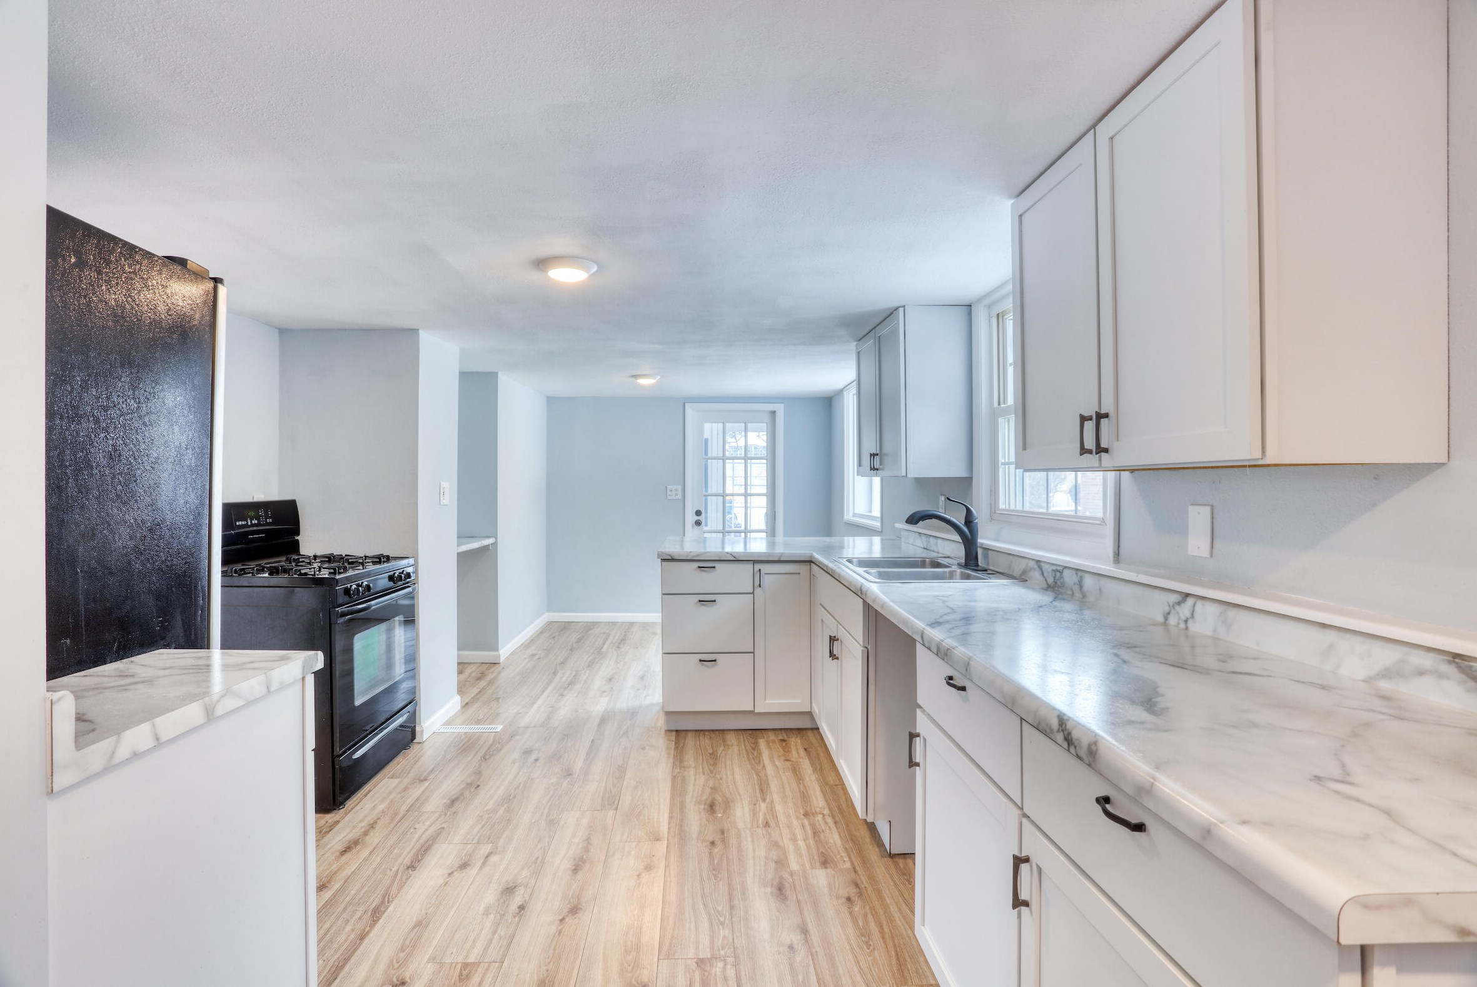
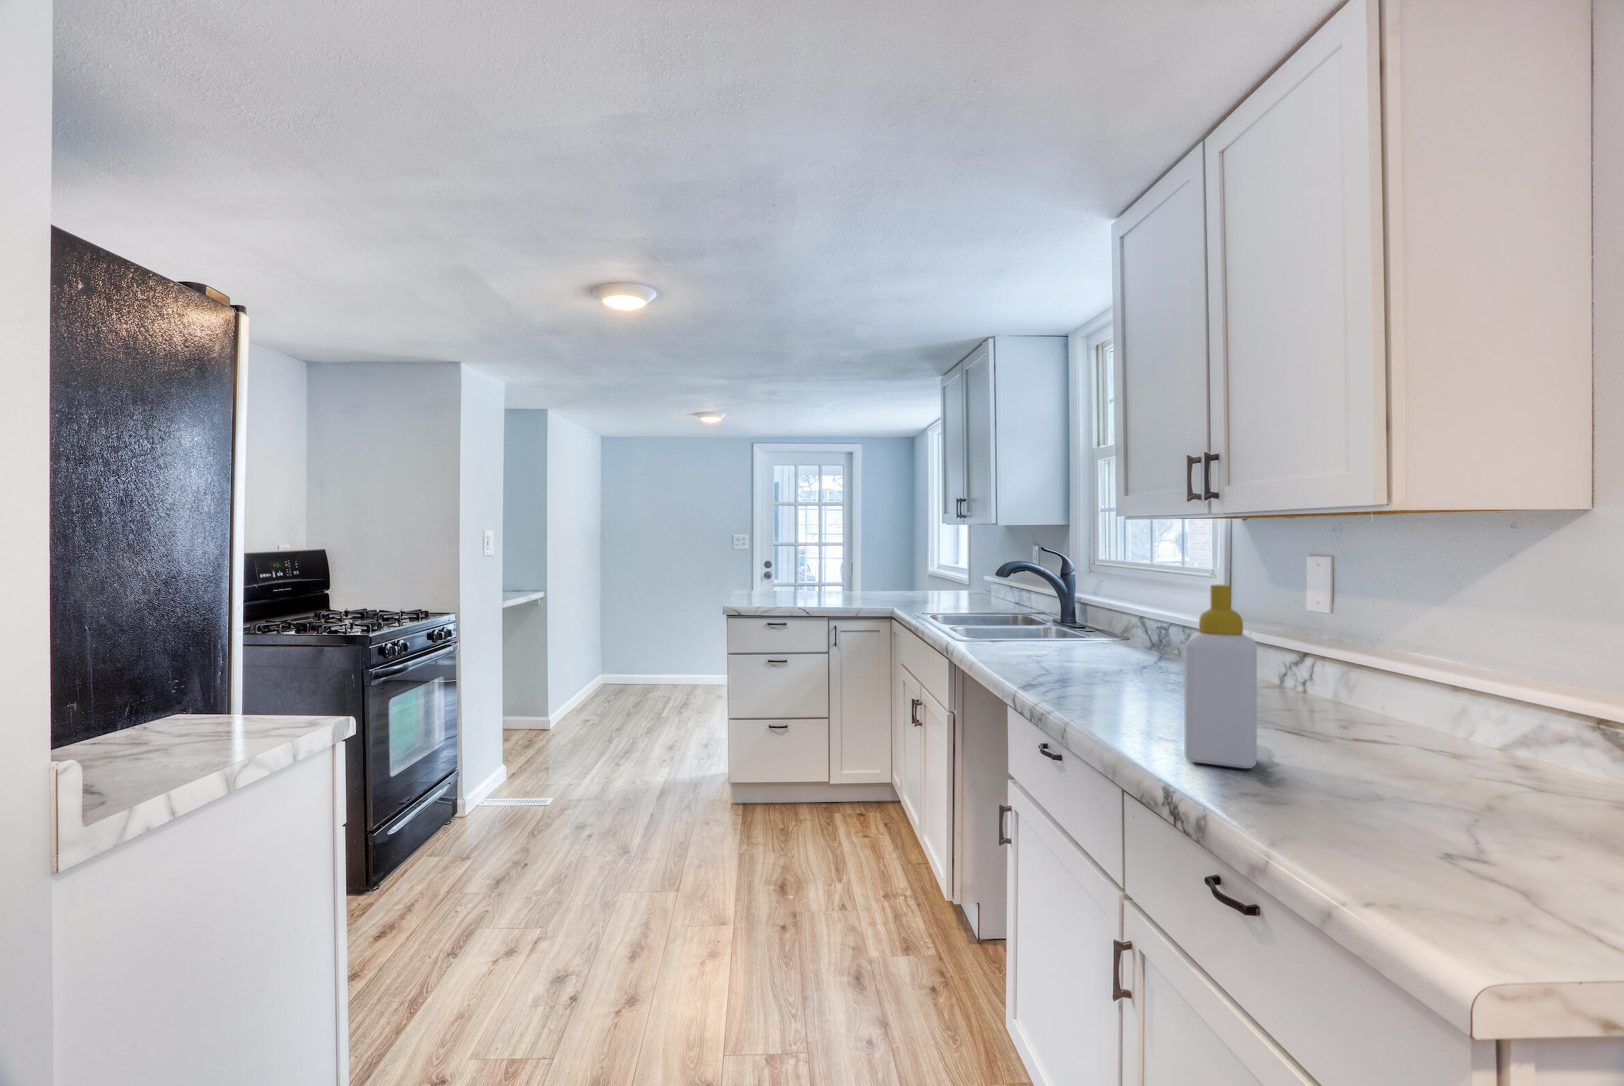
+ soap bottle [1184,583,1258,770]
